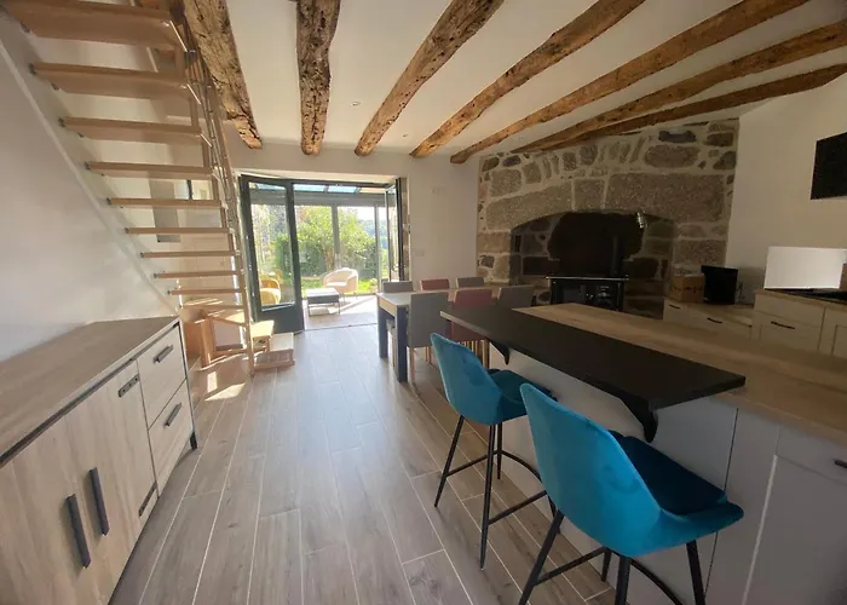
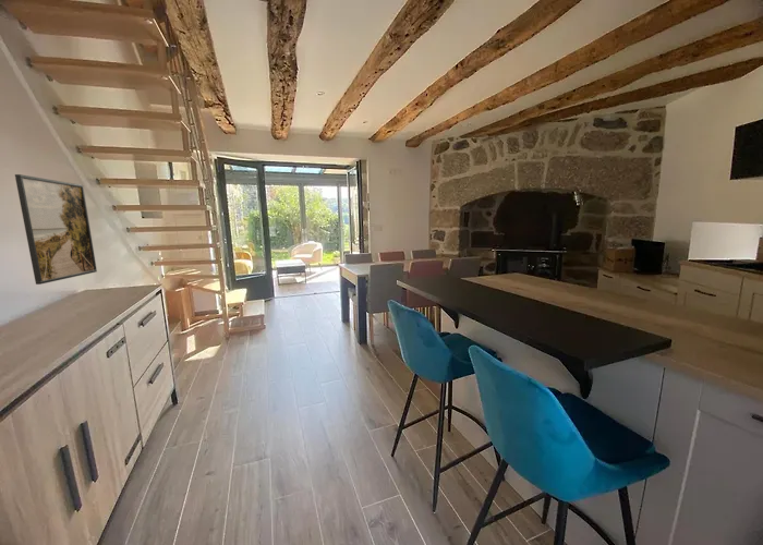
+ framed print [14,173,98,286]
